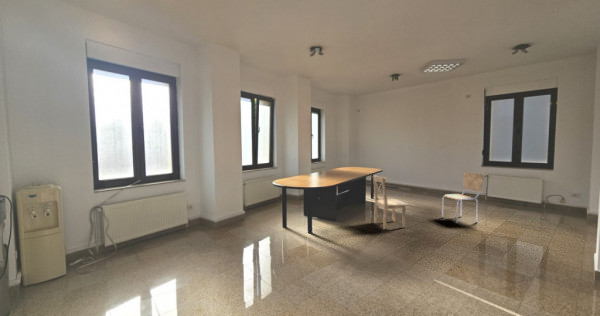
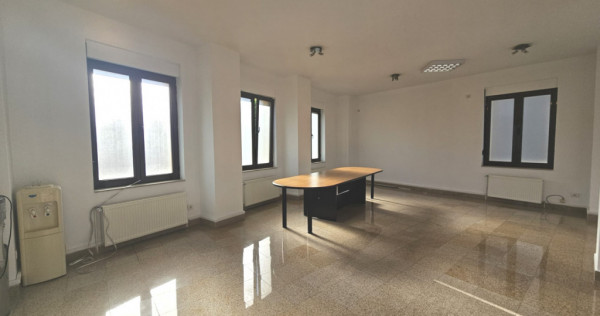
- dining chair [441,171,486,225]
- dining chair [372,174,409,230]
